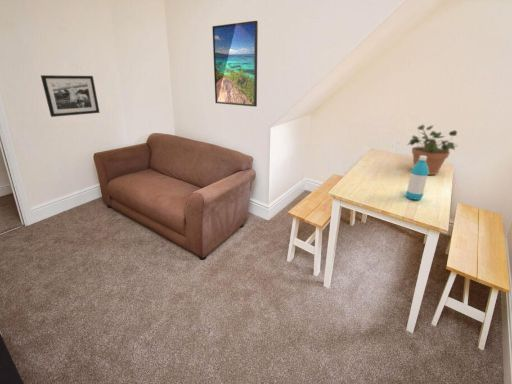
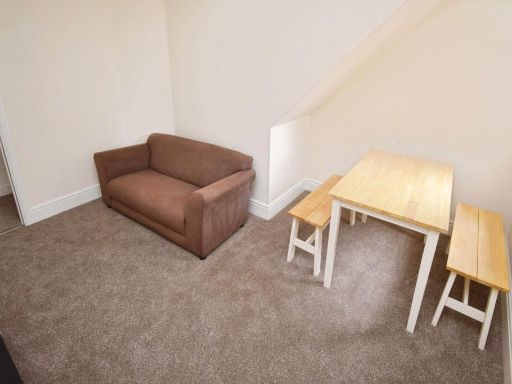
- potted plant [406,124,458,176]
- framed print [211,20,259,108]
- picture frame [40,74,101,118]
- water bottle [405,156,429,201]
